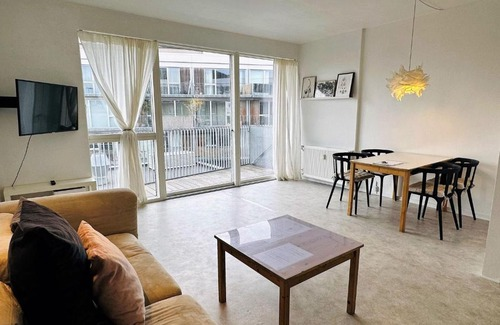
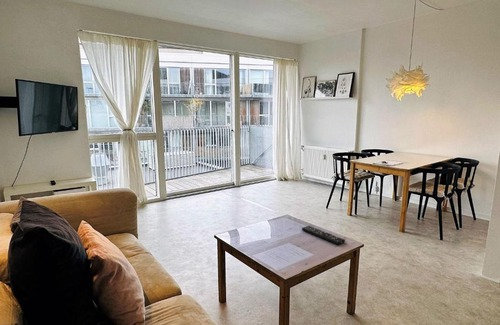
+ remote control [301,225,346,246]
